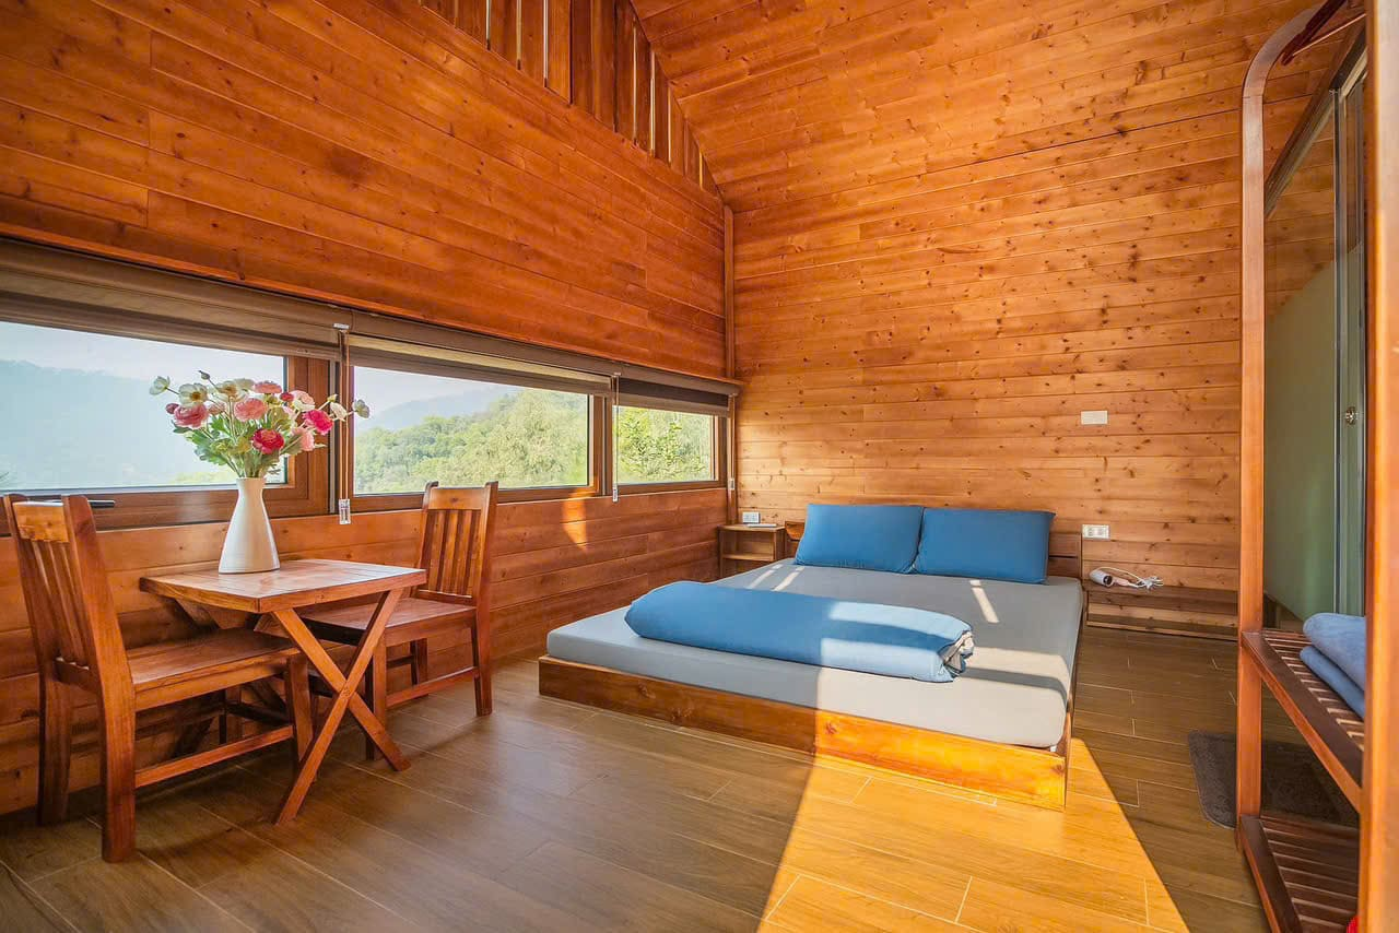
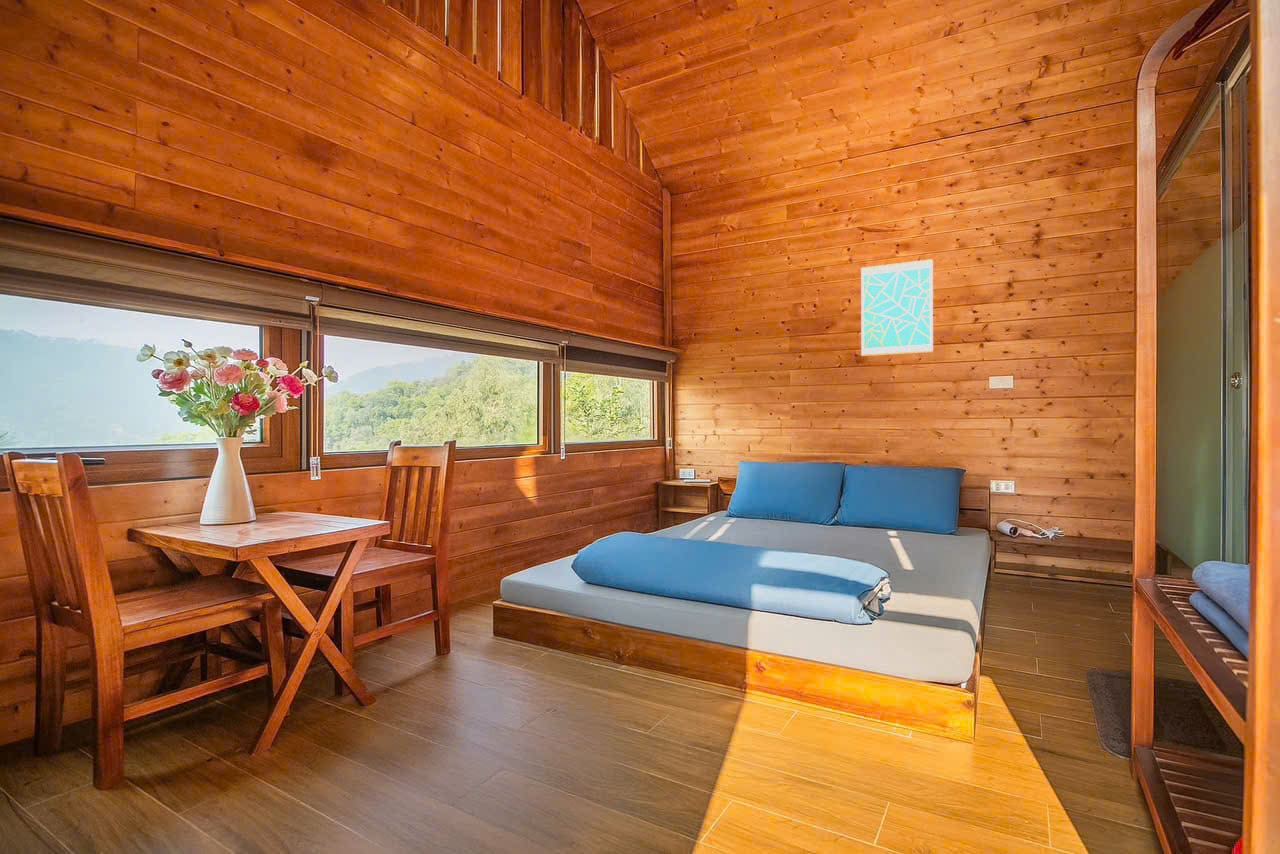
+ wall art [860,258,934,357]
